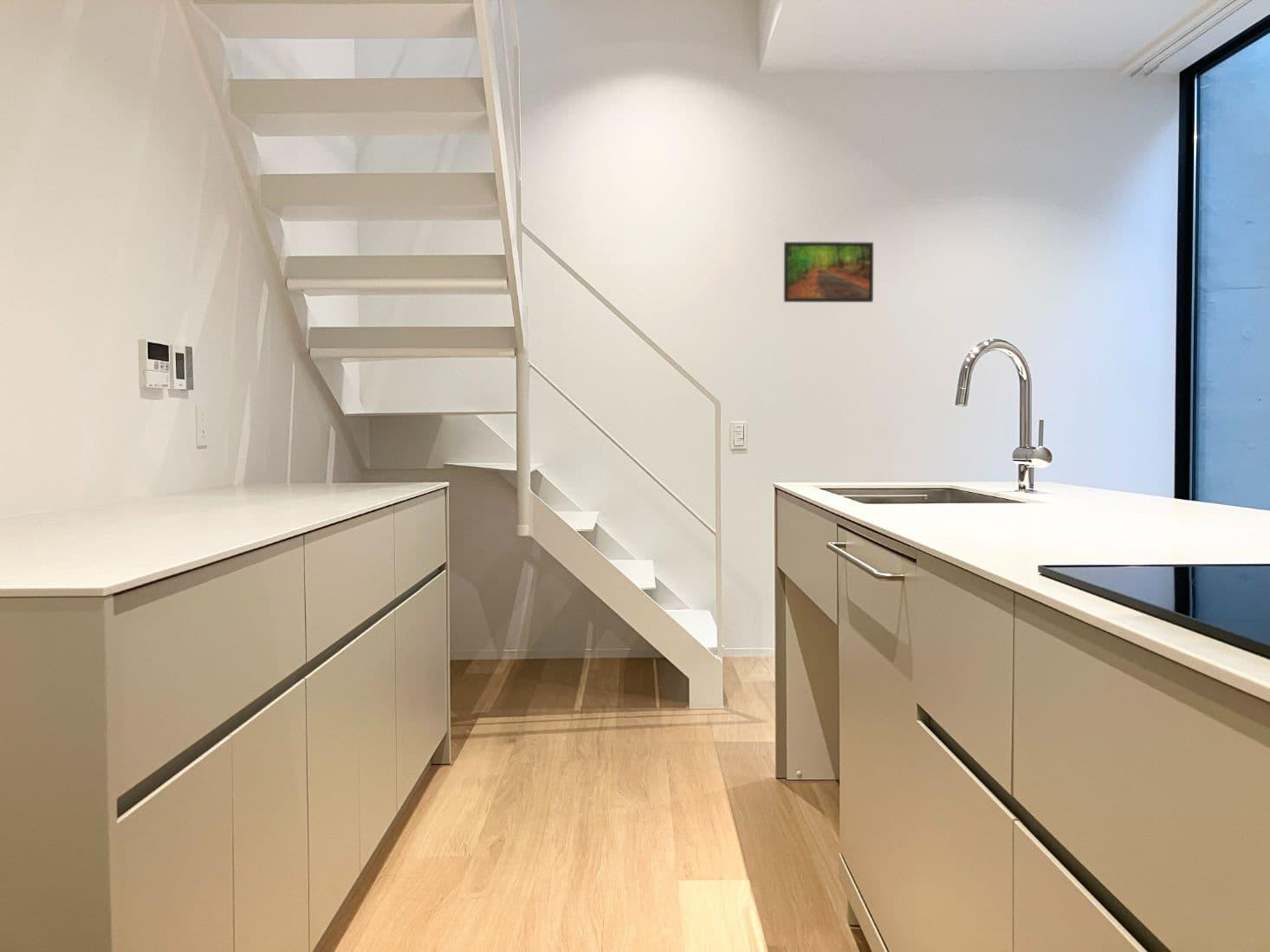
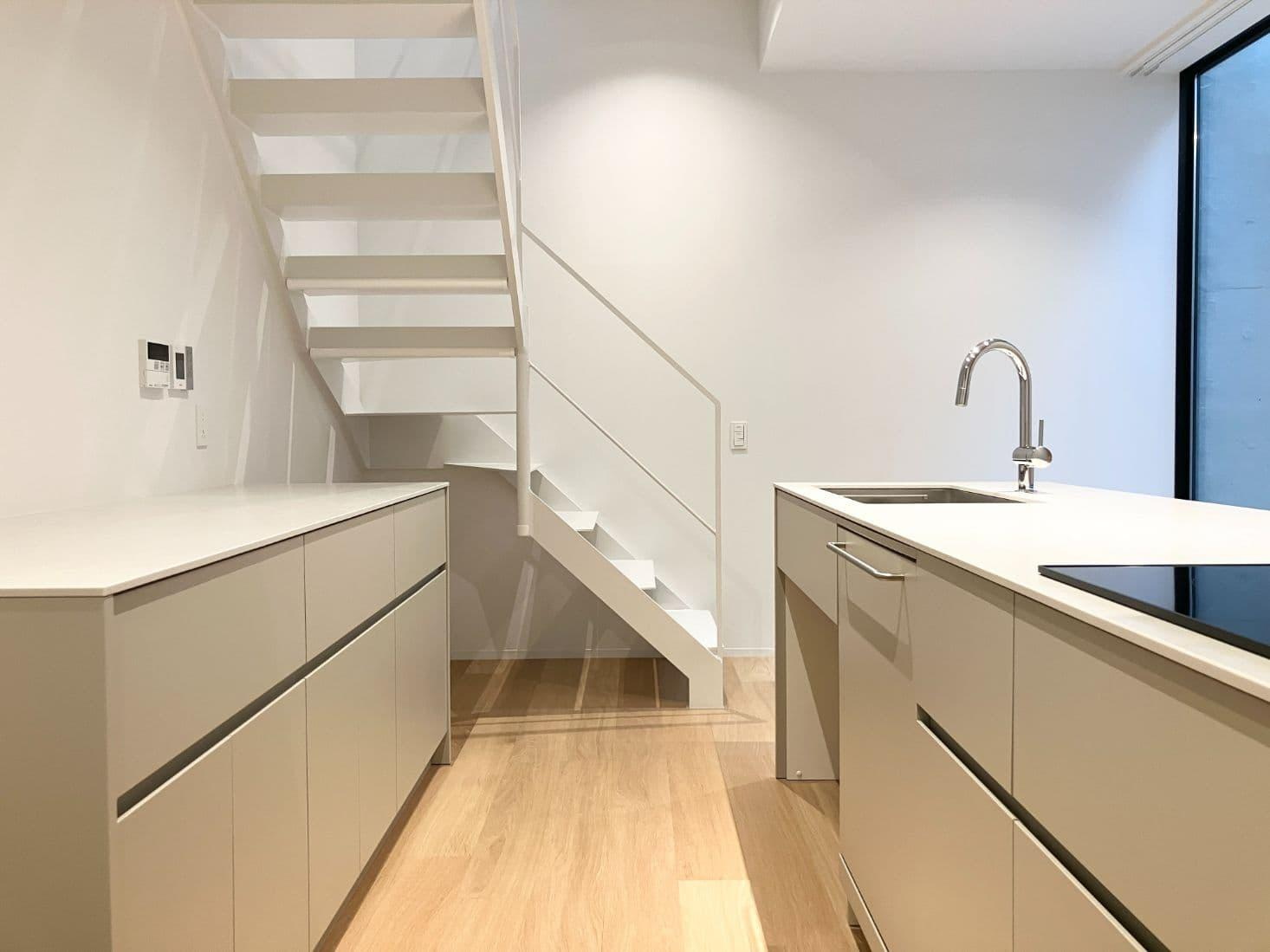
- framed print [783,241,874,303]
